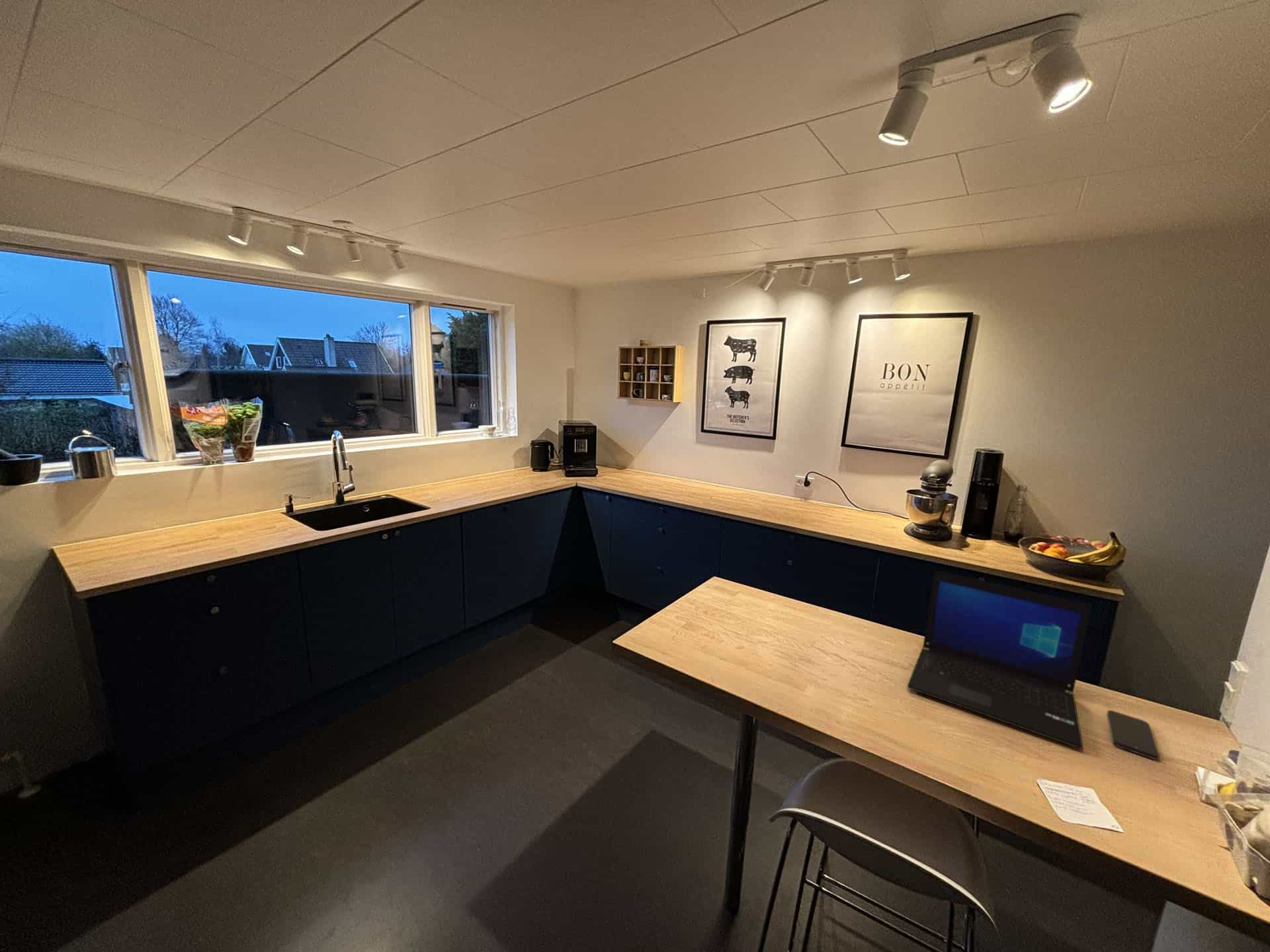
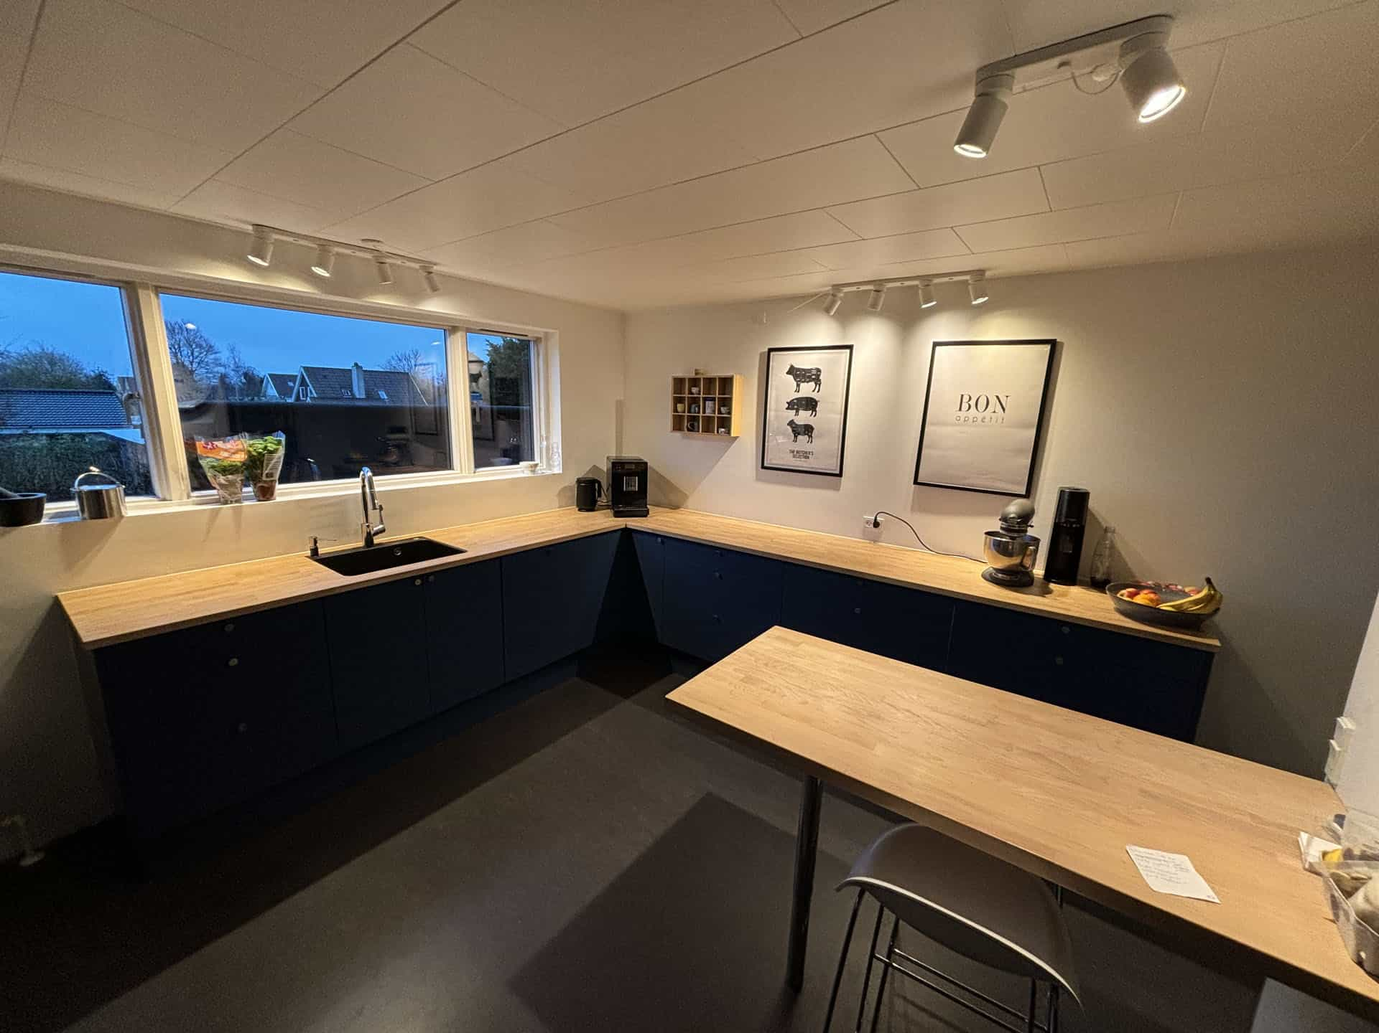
- smartphone [1107,709,1160,760]
- laptop [907,570,1093,750]
